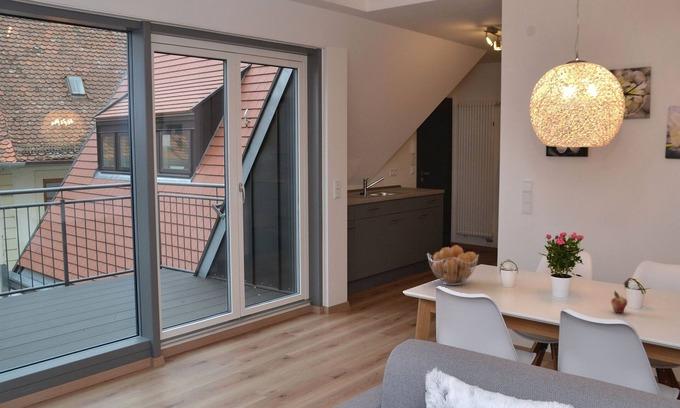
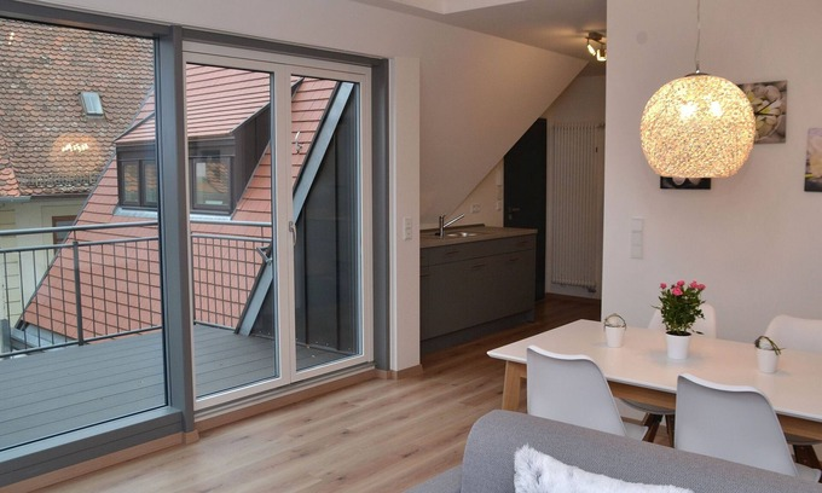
- fruit [610,290,628,314]
- fruit basket [426,245,480,286]
